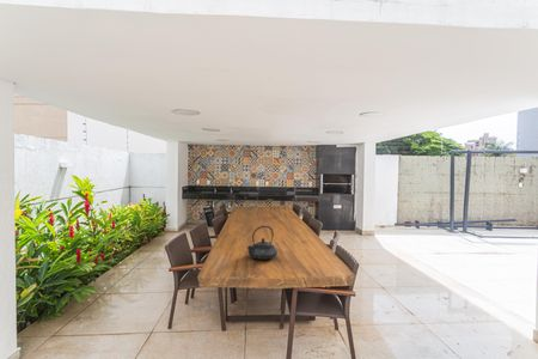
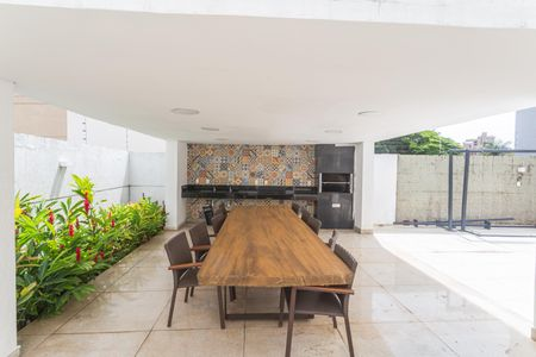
- teapot [246,225,279,261]
